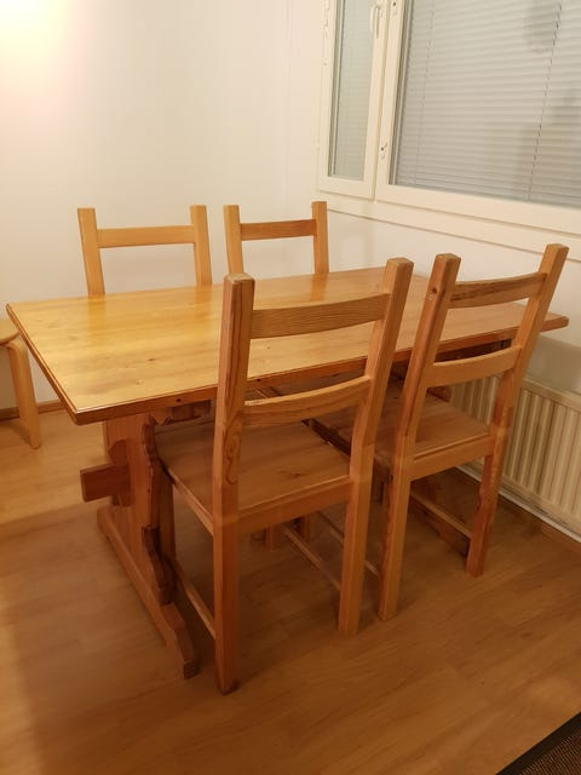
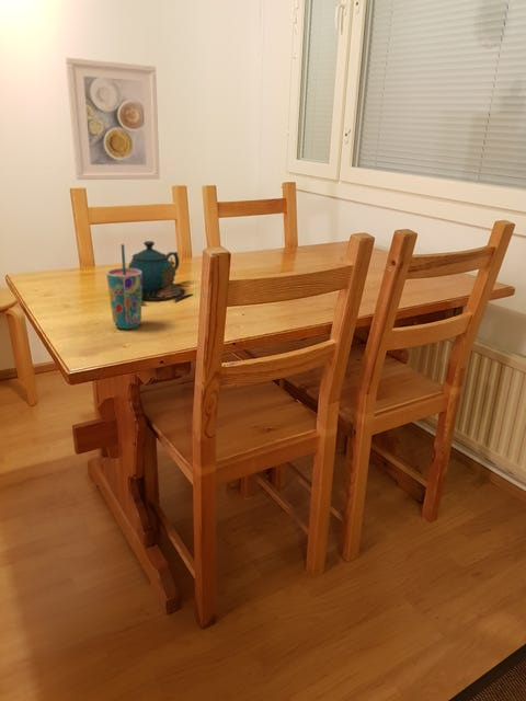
+ teapot [121,240,194,304]
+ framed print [65,56,161,181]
+ cup [105,243,142,330]
